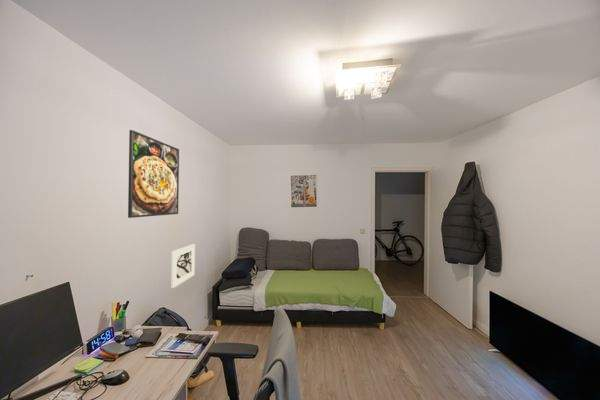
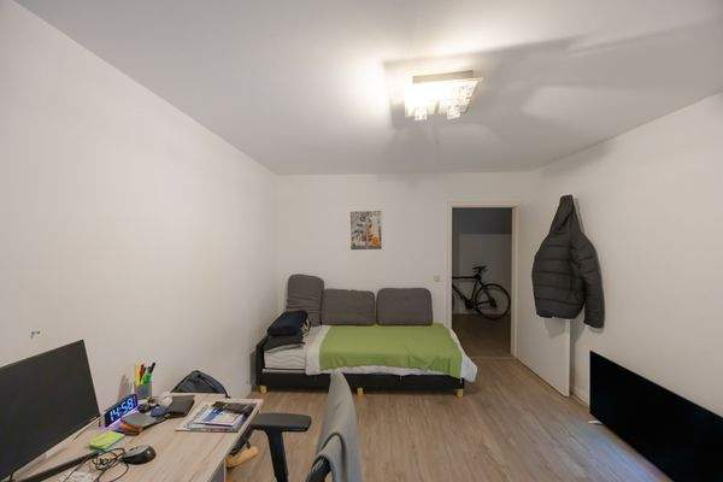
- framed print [127,129,180,219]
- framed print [170,243,196,289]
